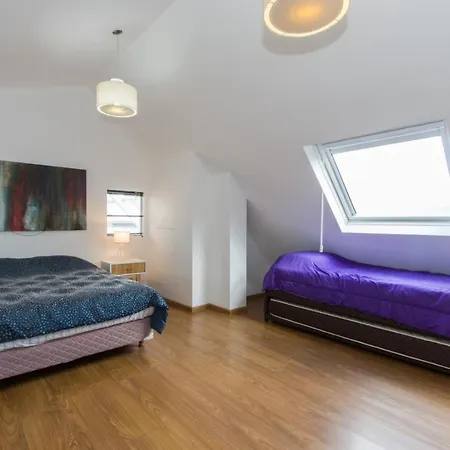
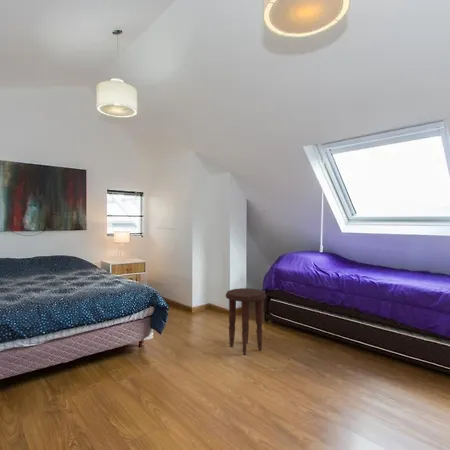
+ side table [225,287,267,356]
